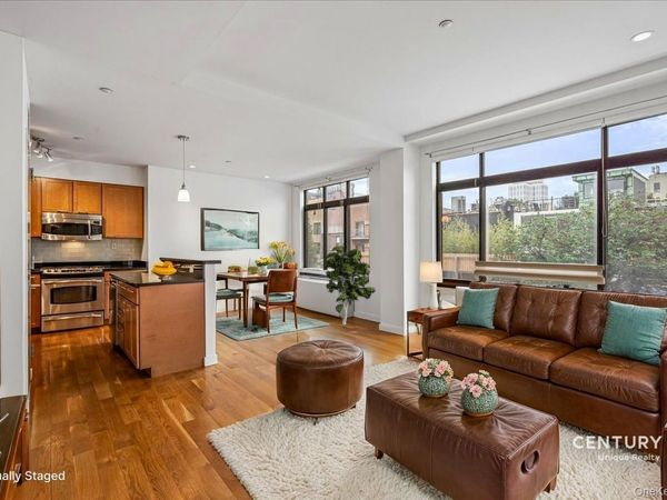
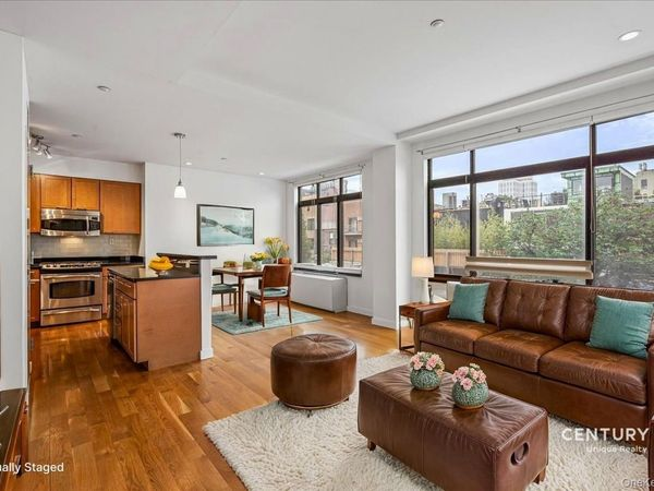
- indoor plant [323,244,377,326]
